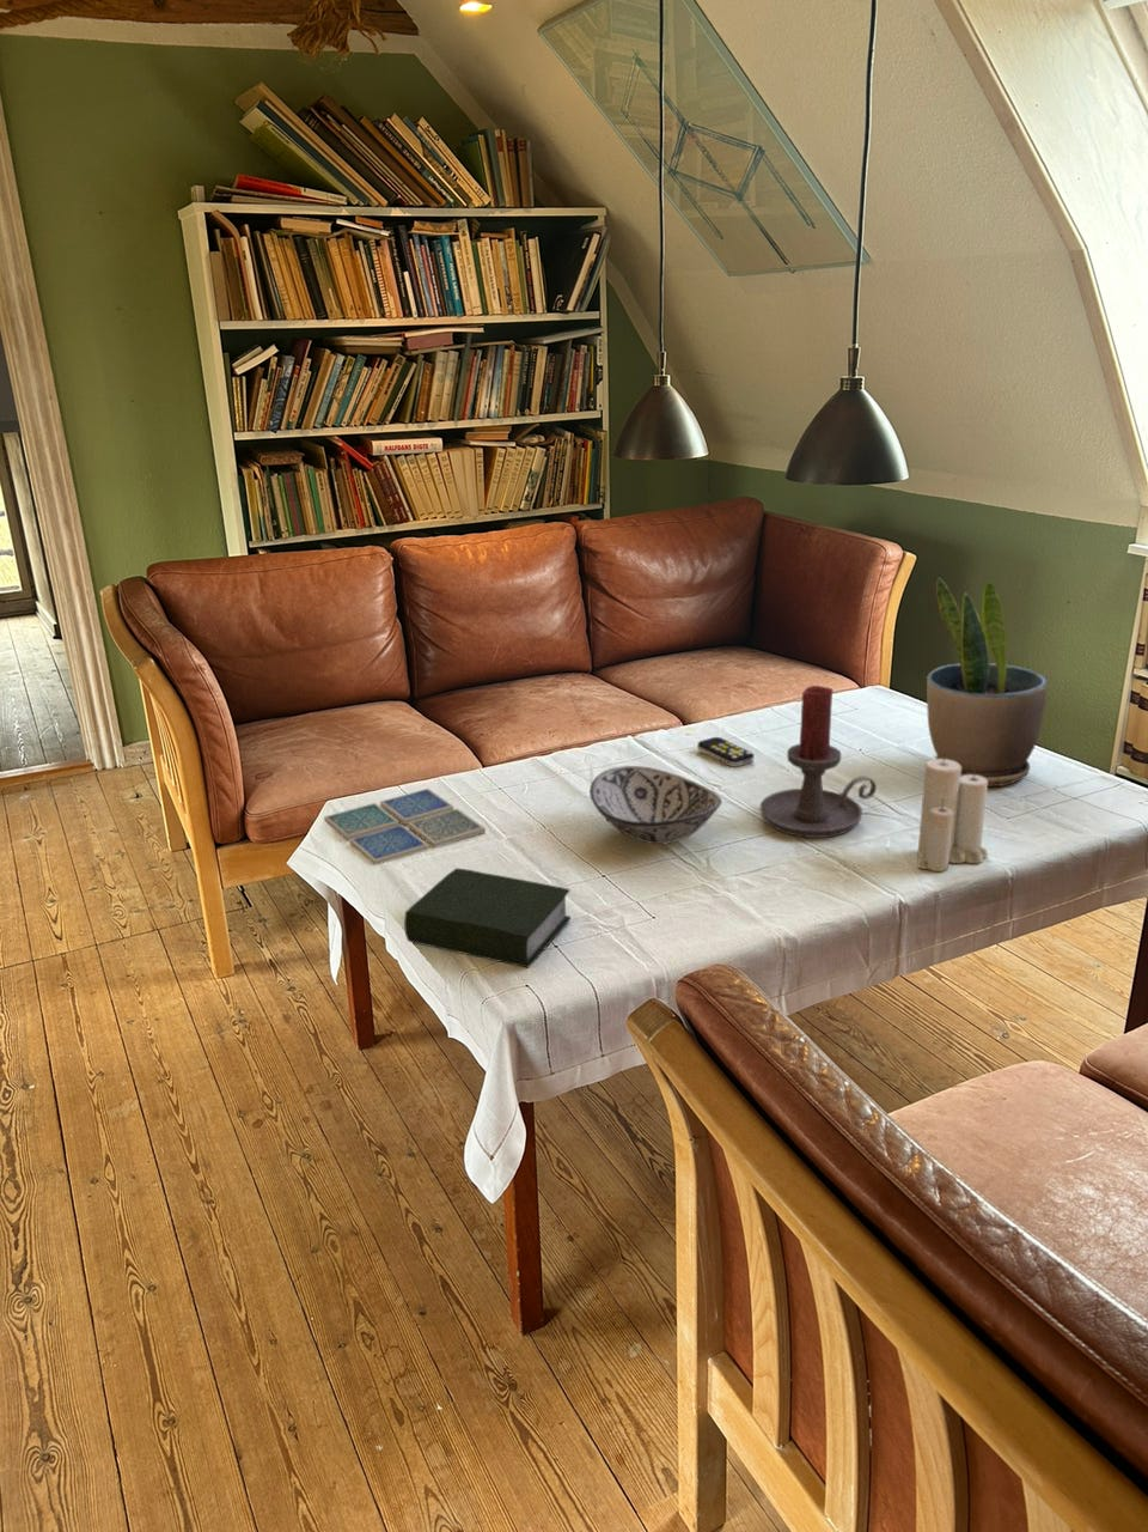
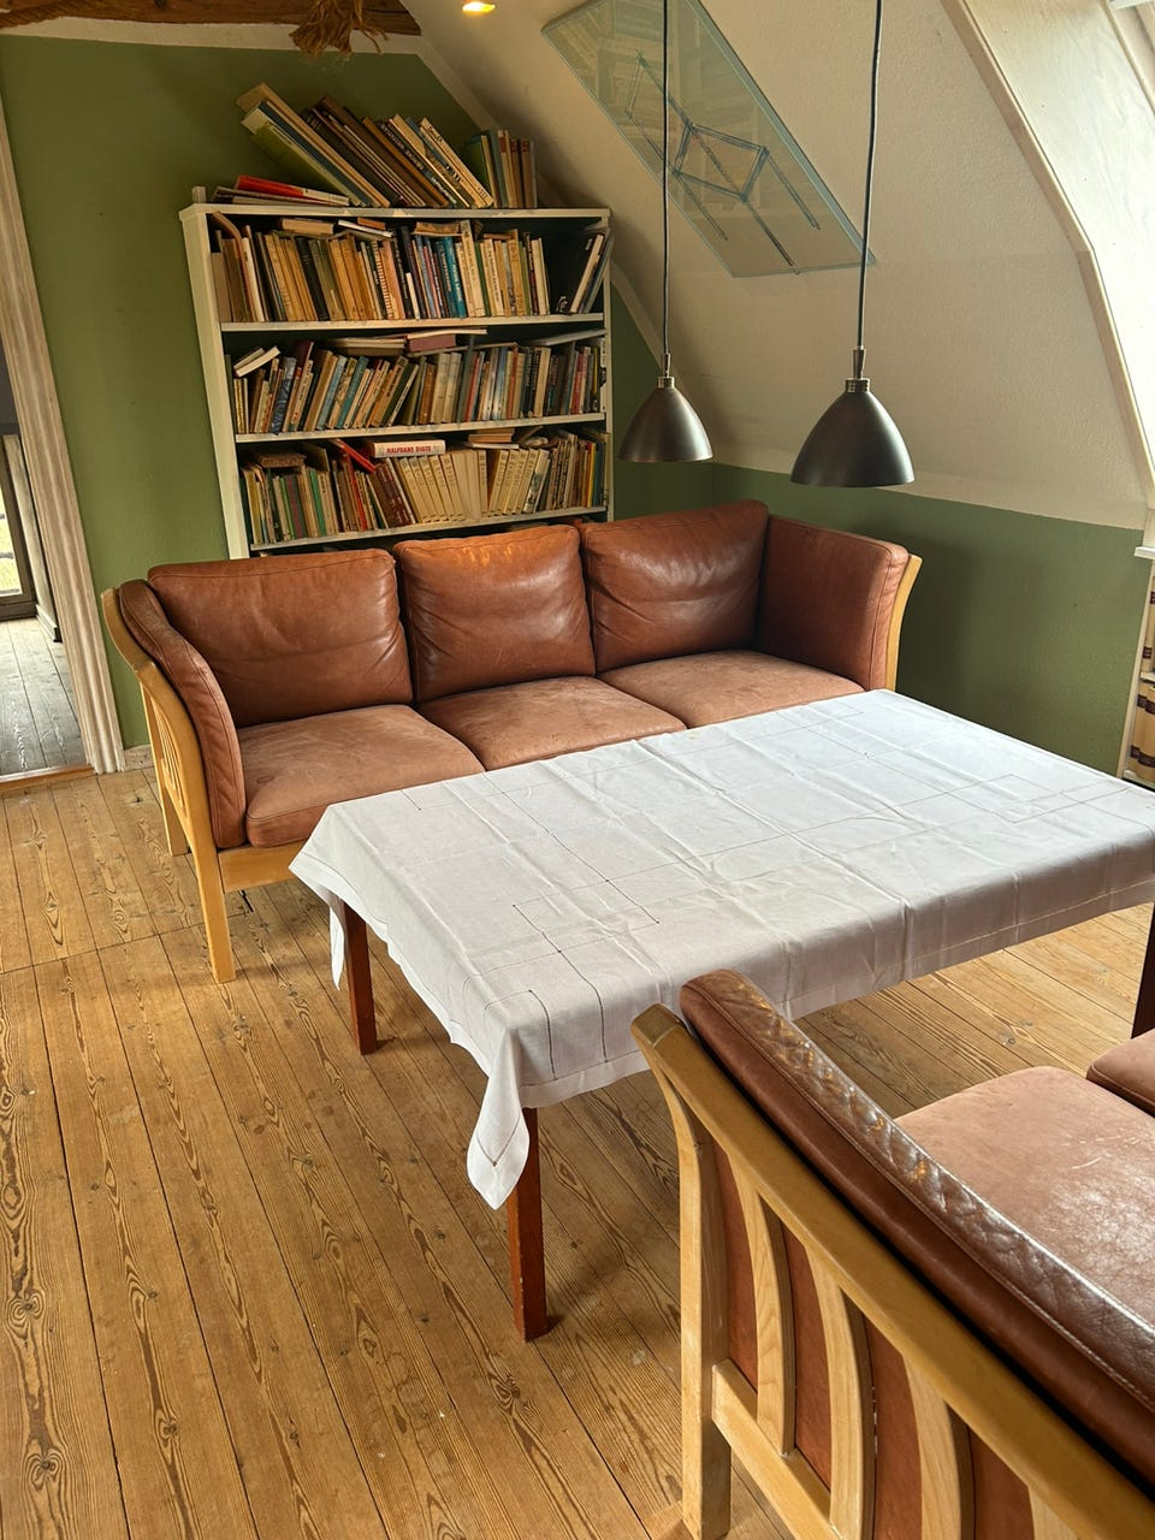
- decorative bowl [588,765,722,844]
- candle holder [760,685,878,840]
- potted plant [926,577,1049,788]
- candle [918,753,989,872]
- drink coaster [323,788,487,865]
- book [403,866,572,969]
- remote control [696,736,756,768]
